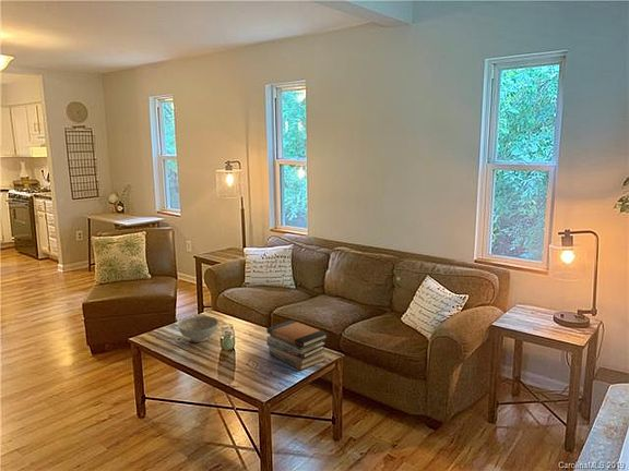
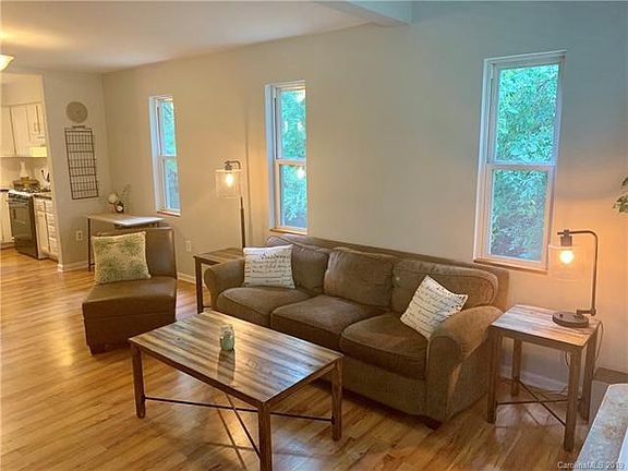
- book stack [265,319,329,371]
- decorative bowl [177,315,219,343]
